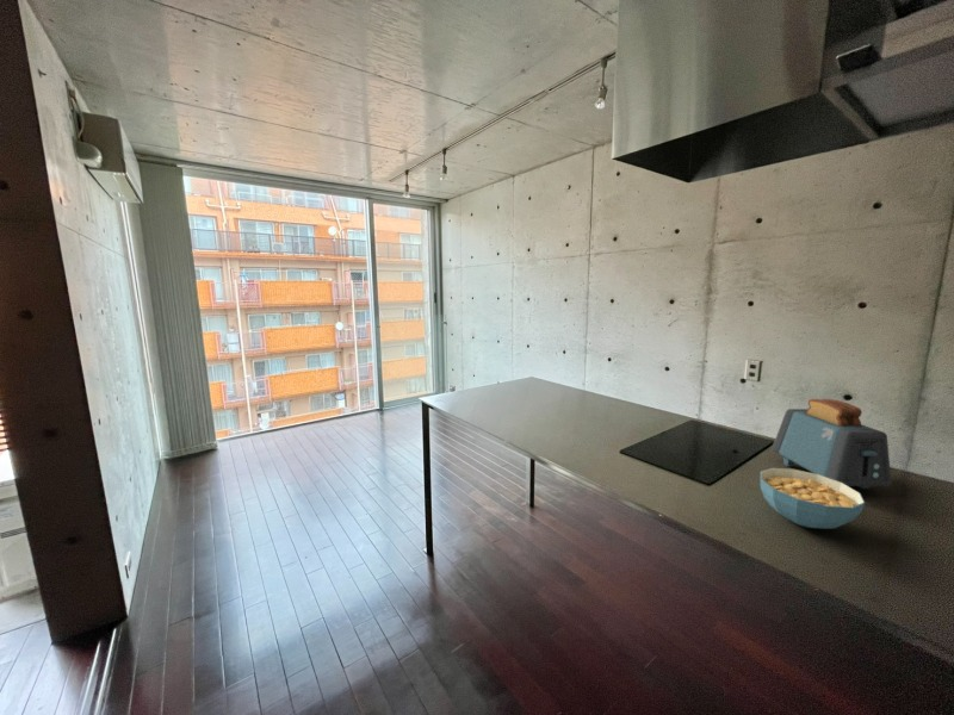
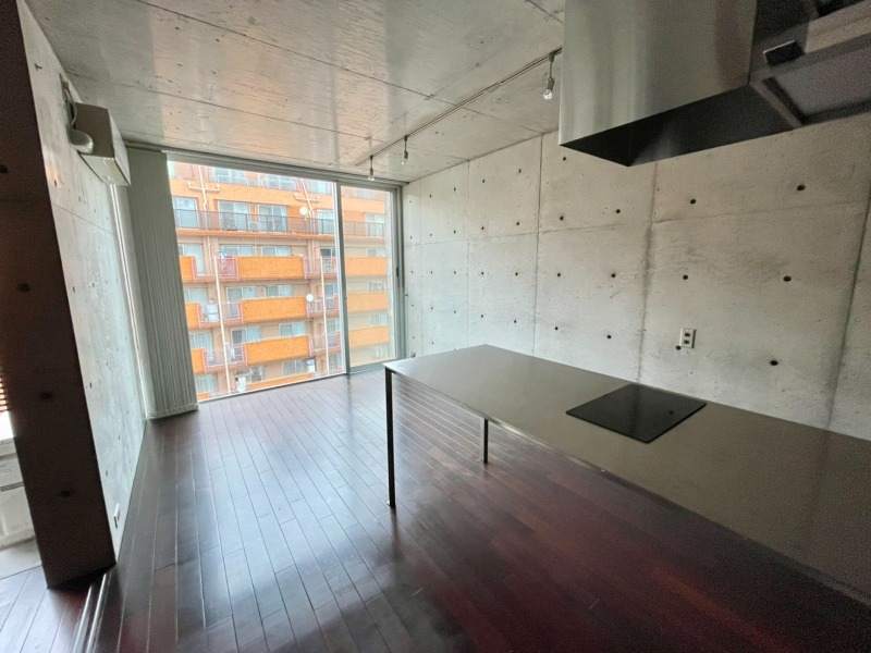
- cereal bowl [758,467,866,530]
- toaster [770,398,892,490]
